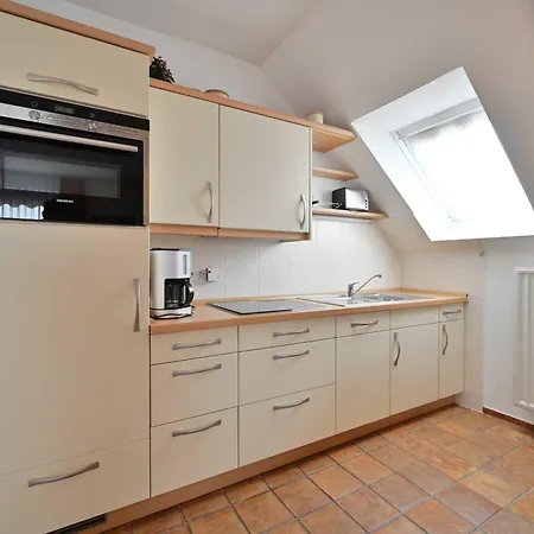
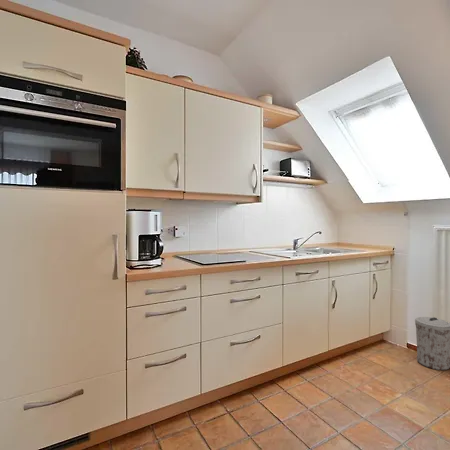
+ trash can [414,316,450,371]
